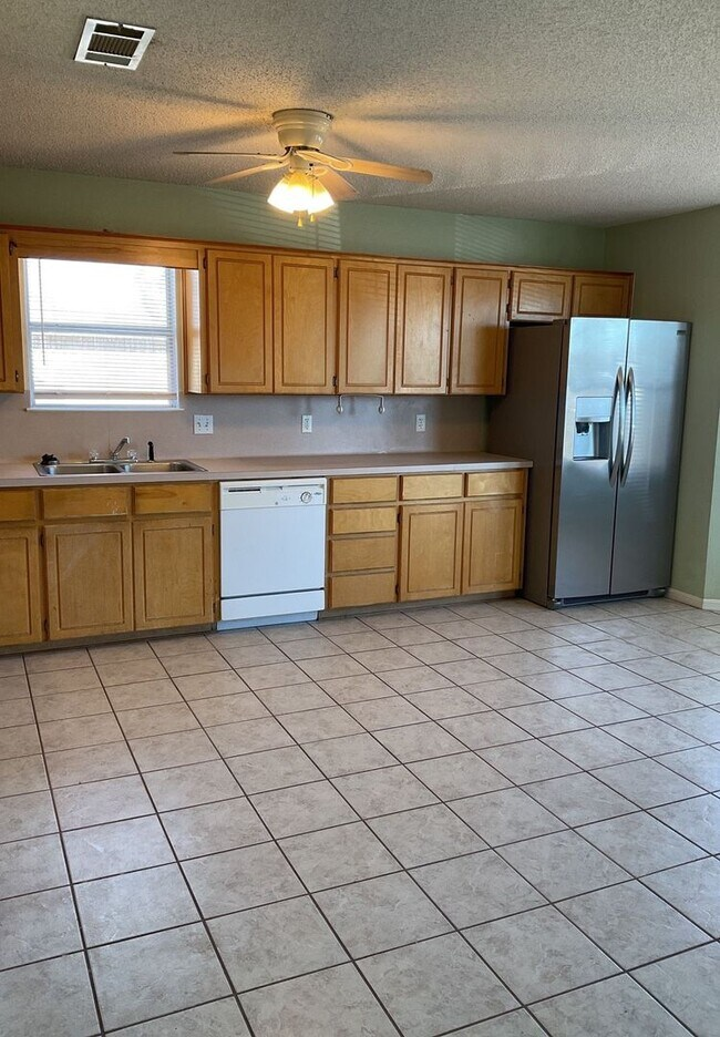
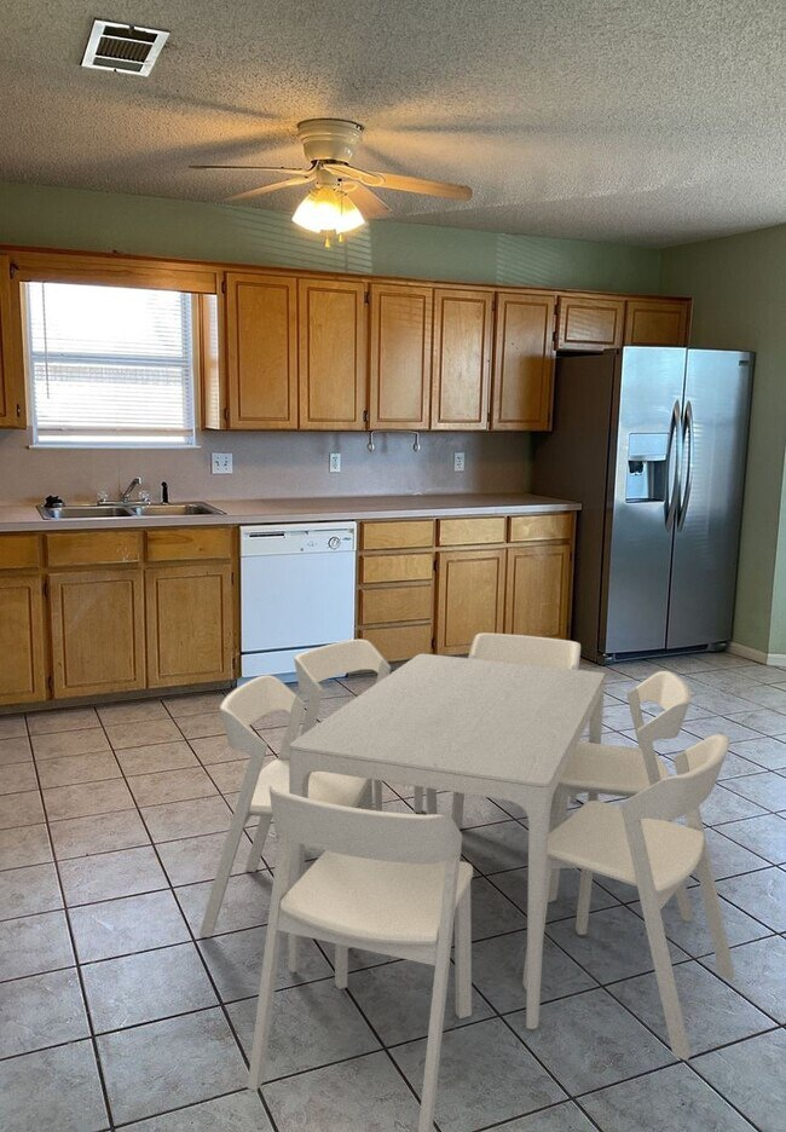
+ dining set [198,631,735,1132]
